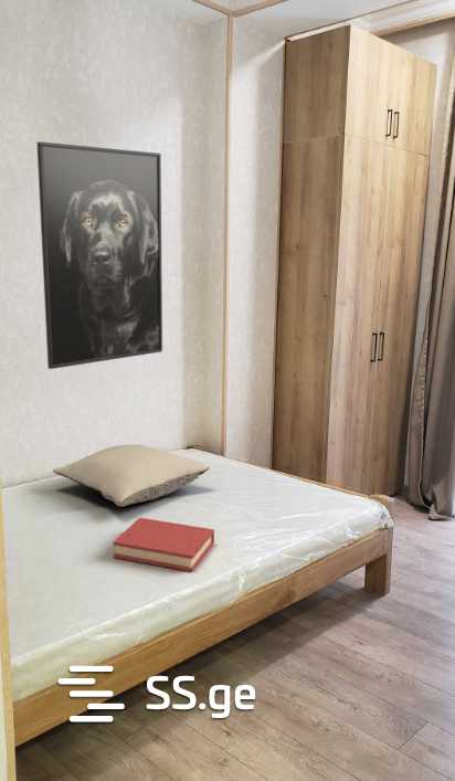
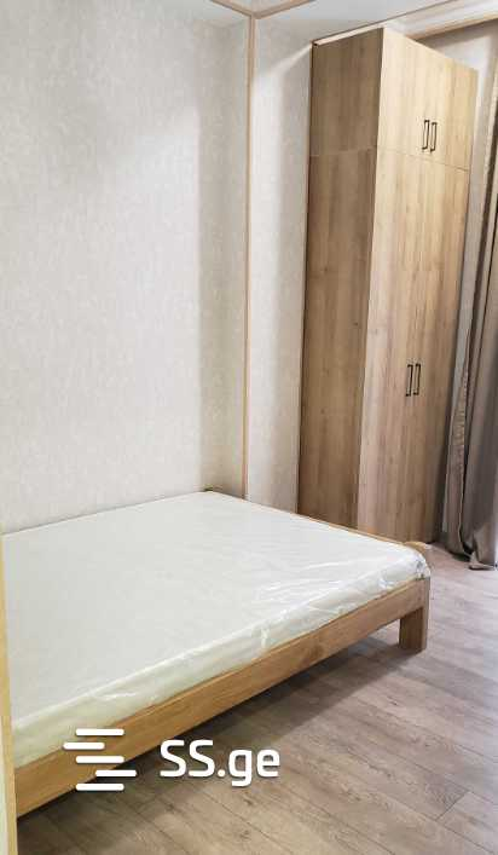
- pillow [52,443,211,508]
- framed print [35,140,163,370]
- hardback book [113,517,215,572]
